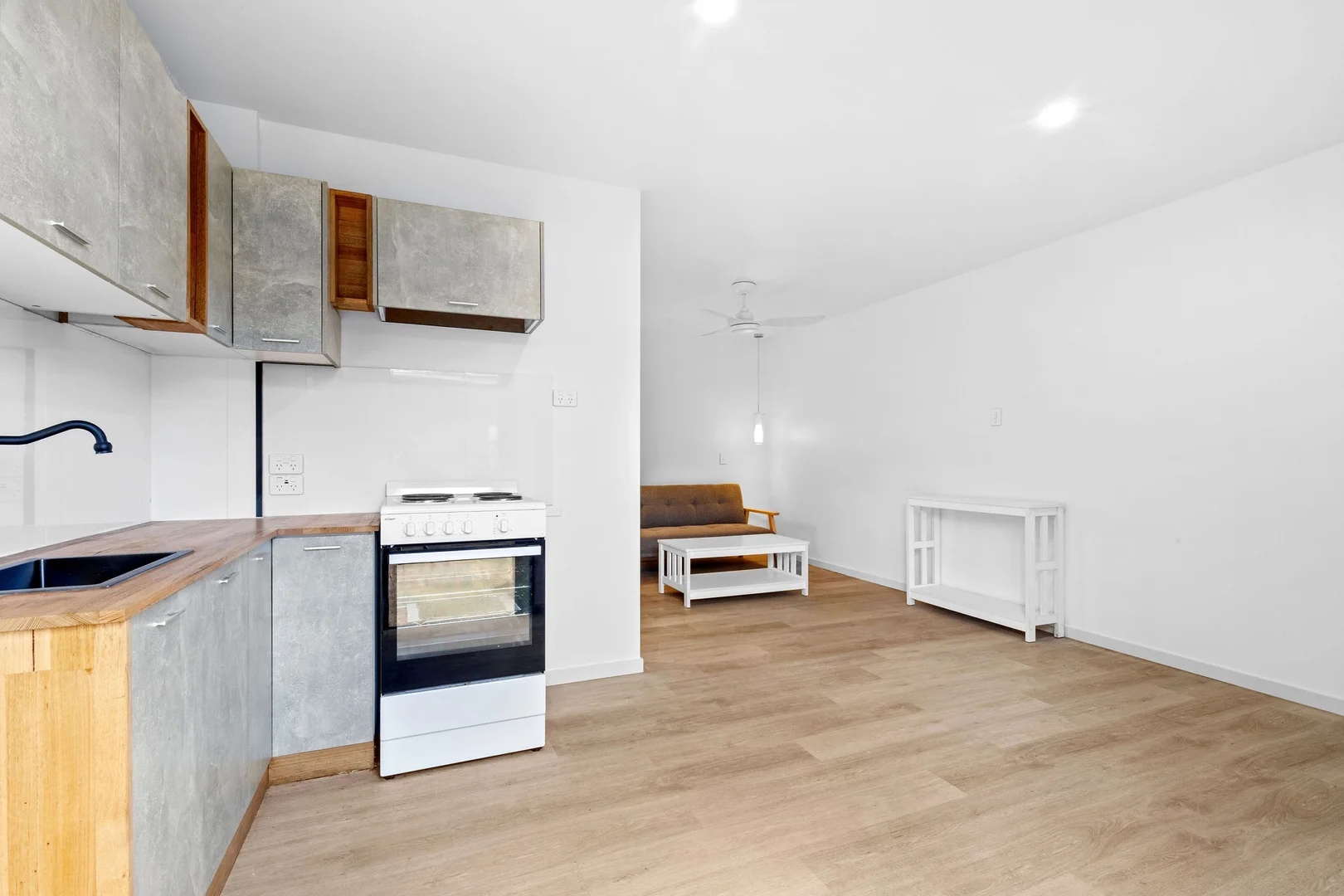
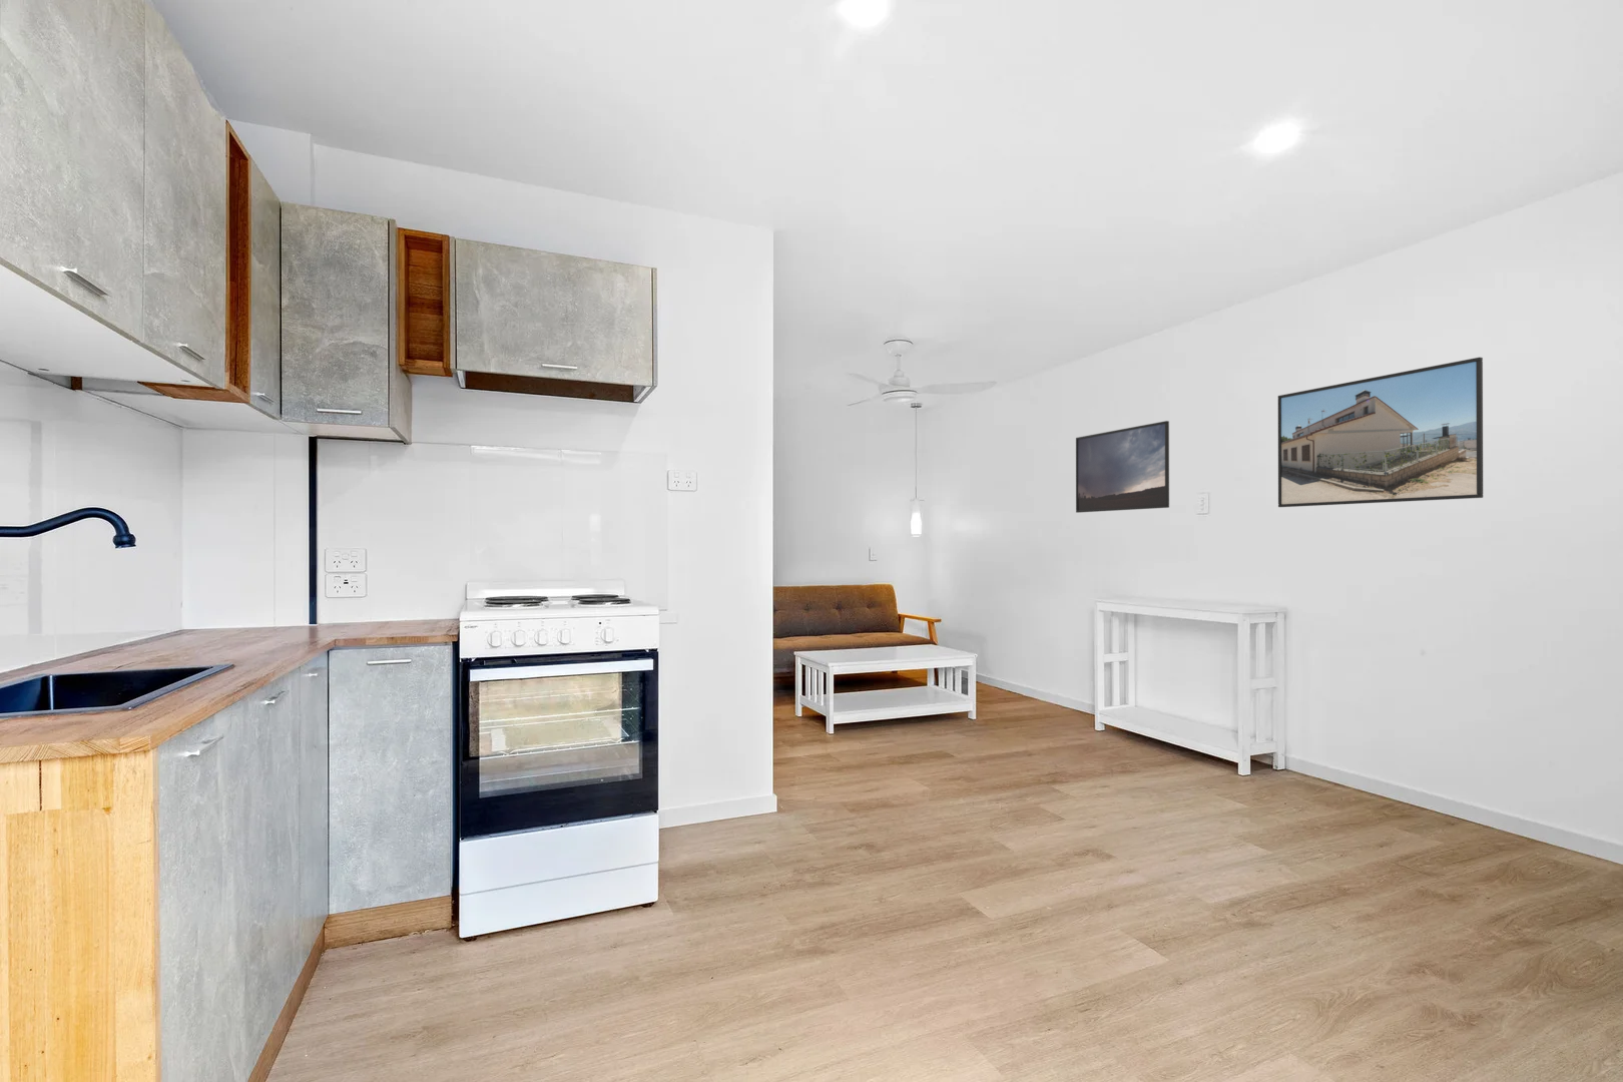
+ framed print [1075,420,1170,514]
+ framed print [1278,356,1484,508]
